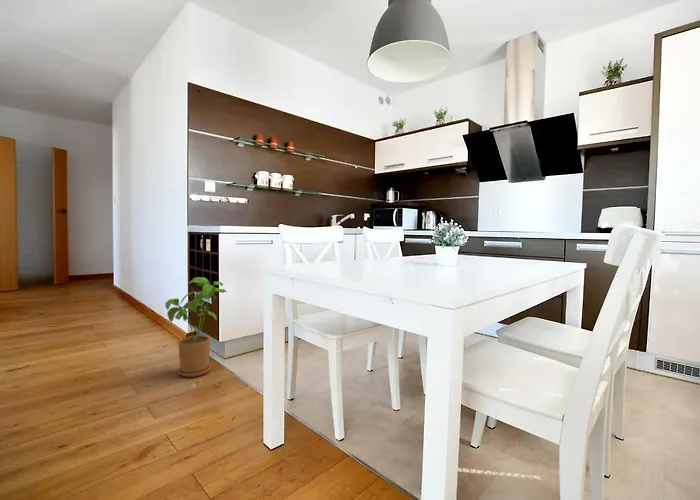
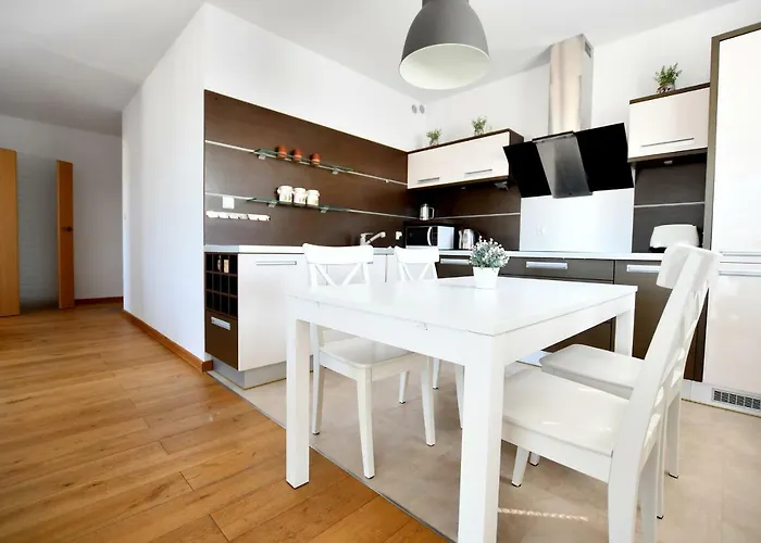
- house plant [164,276,228,378]
